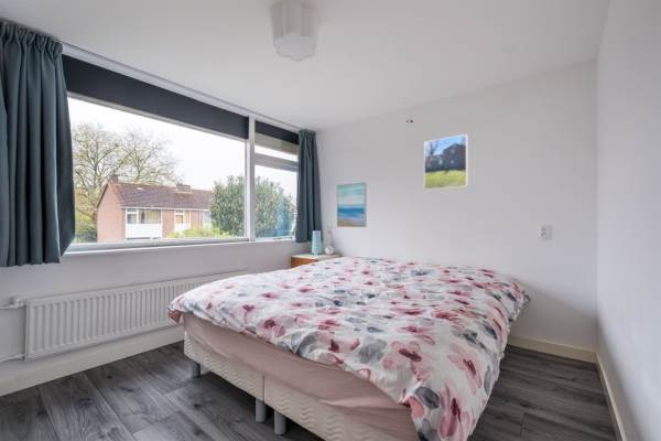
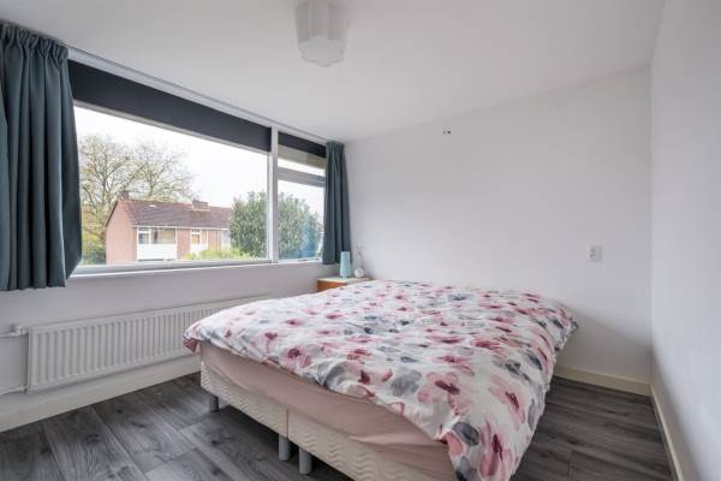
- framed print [423,133,469,191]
- wall art [336,181,368,228]
